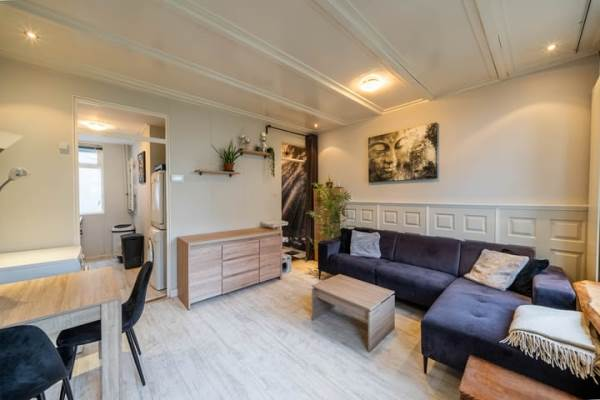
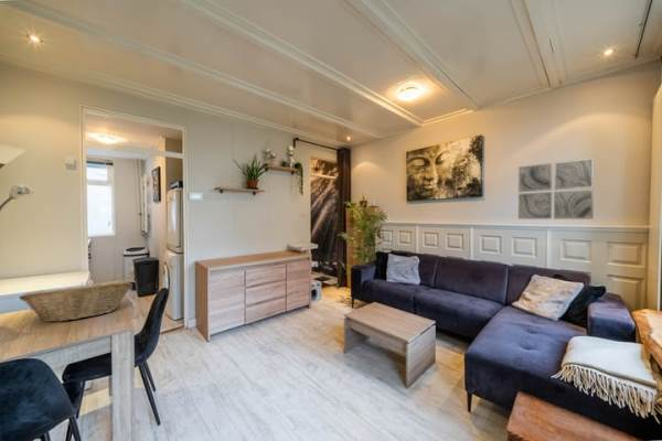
+ wall art [517,157,595,220]
+ fruit basket [18,280,134,323]
